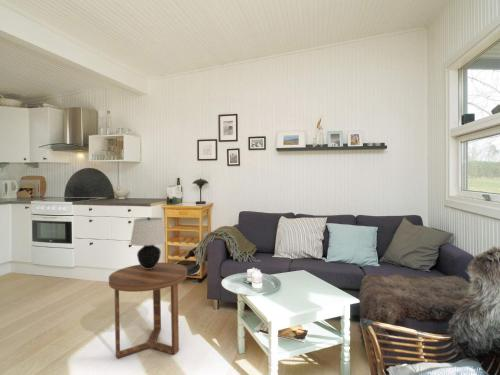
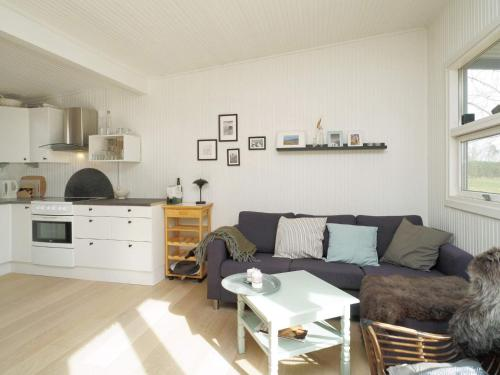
- side table [108,262,188,360]
- table lamp [129,216,168,269]
